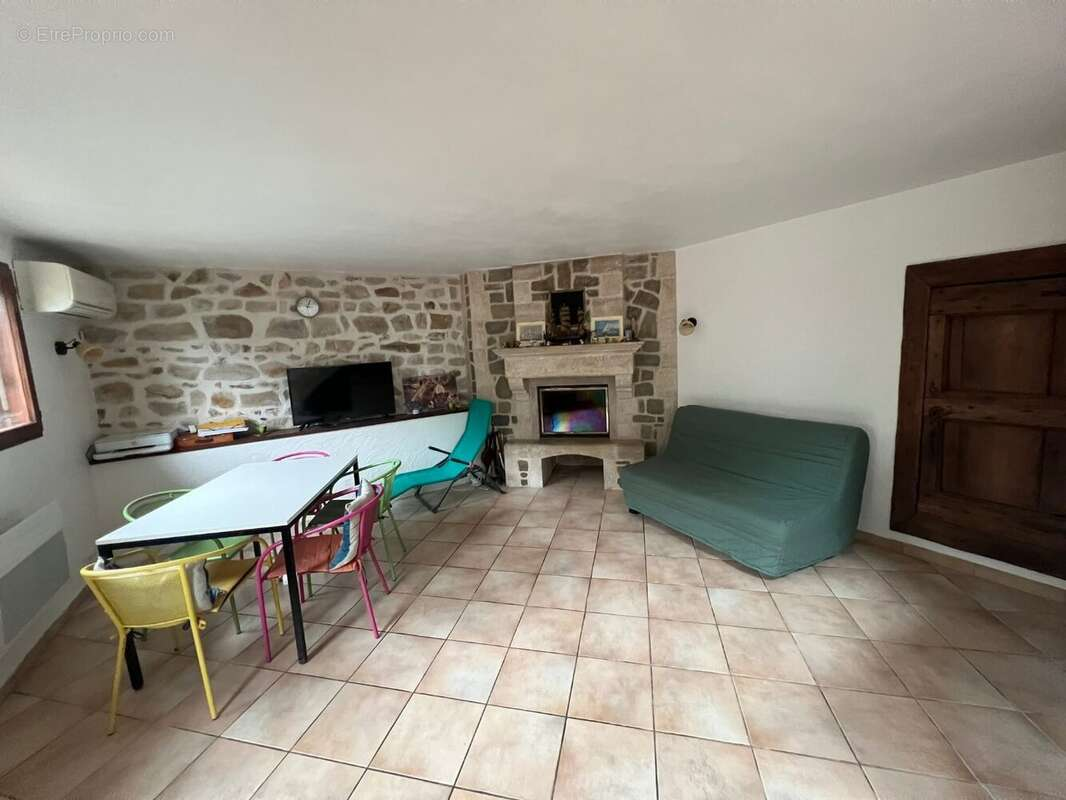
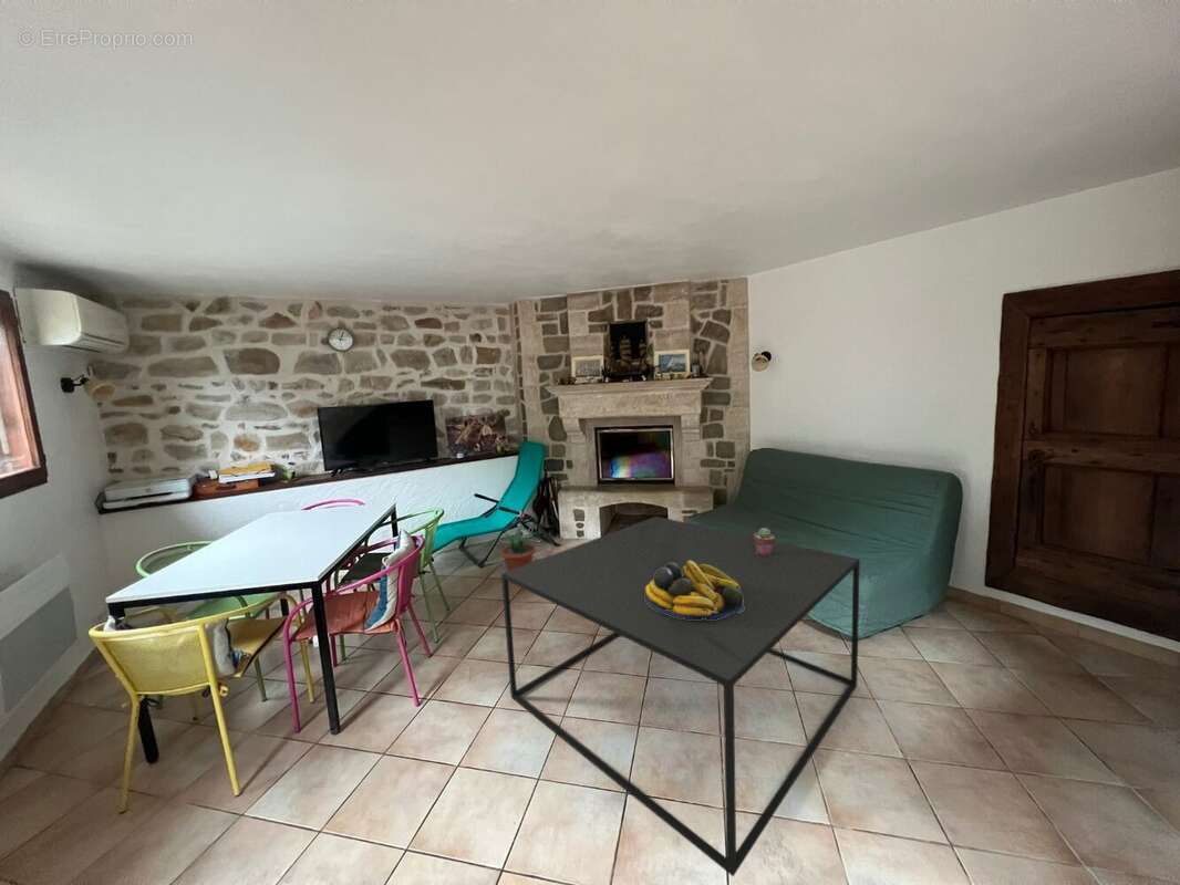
+ potted succulent [753,527,776,555]
+ fruit bowl [645,561,744,620]
+ coffee table [500,516,861,877]
+ potted plant [499,527,540,572]
